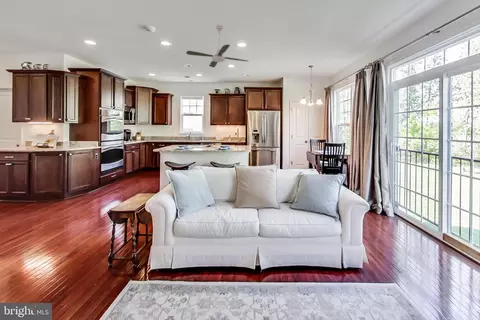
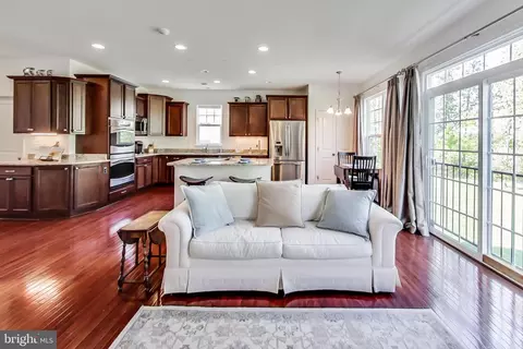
- ceiling fan [185,24,249,68]
